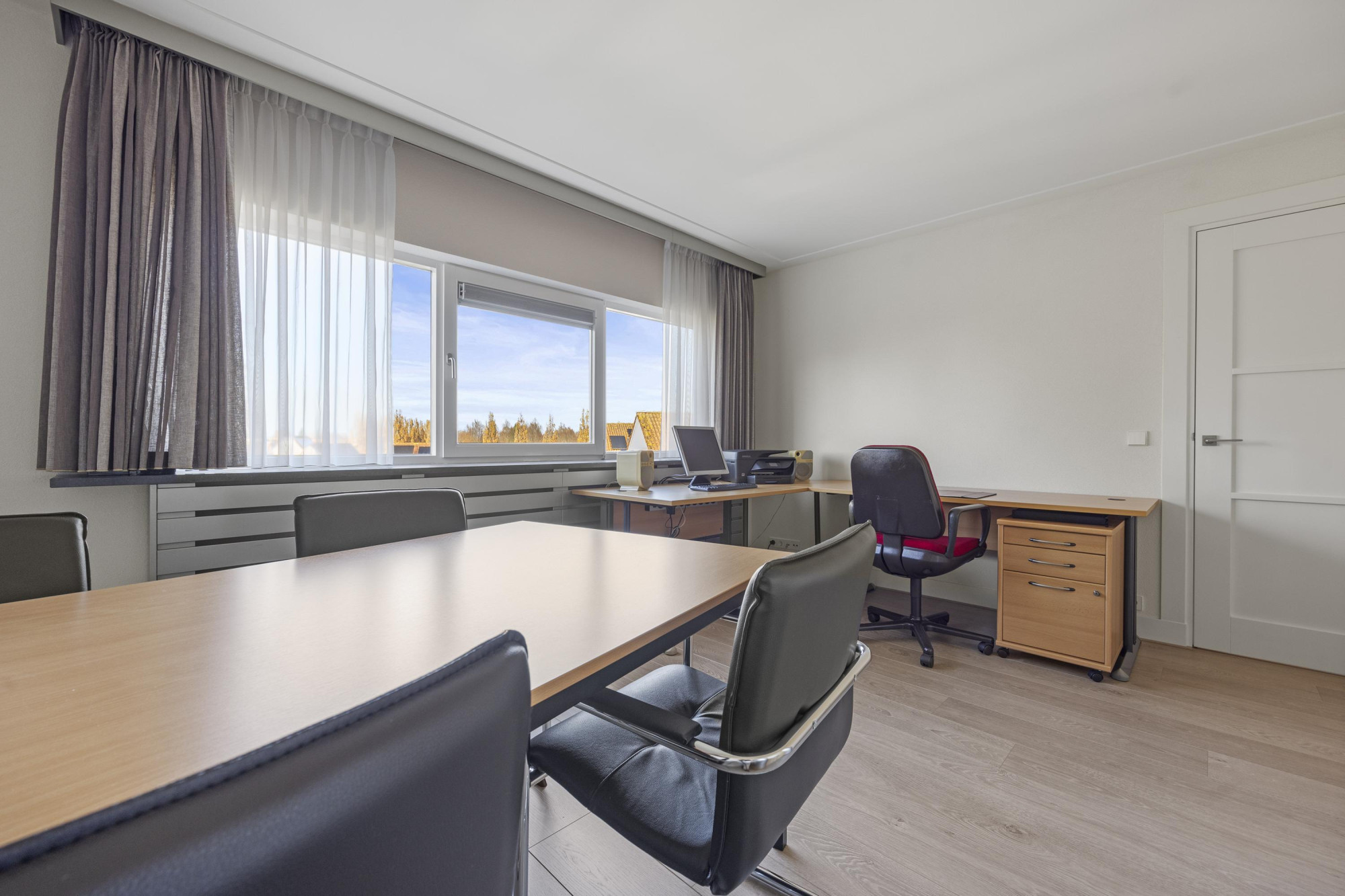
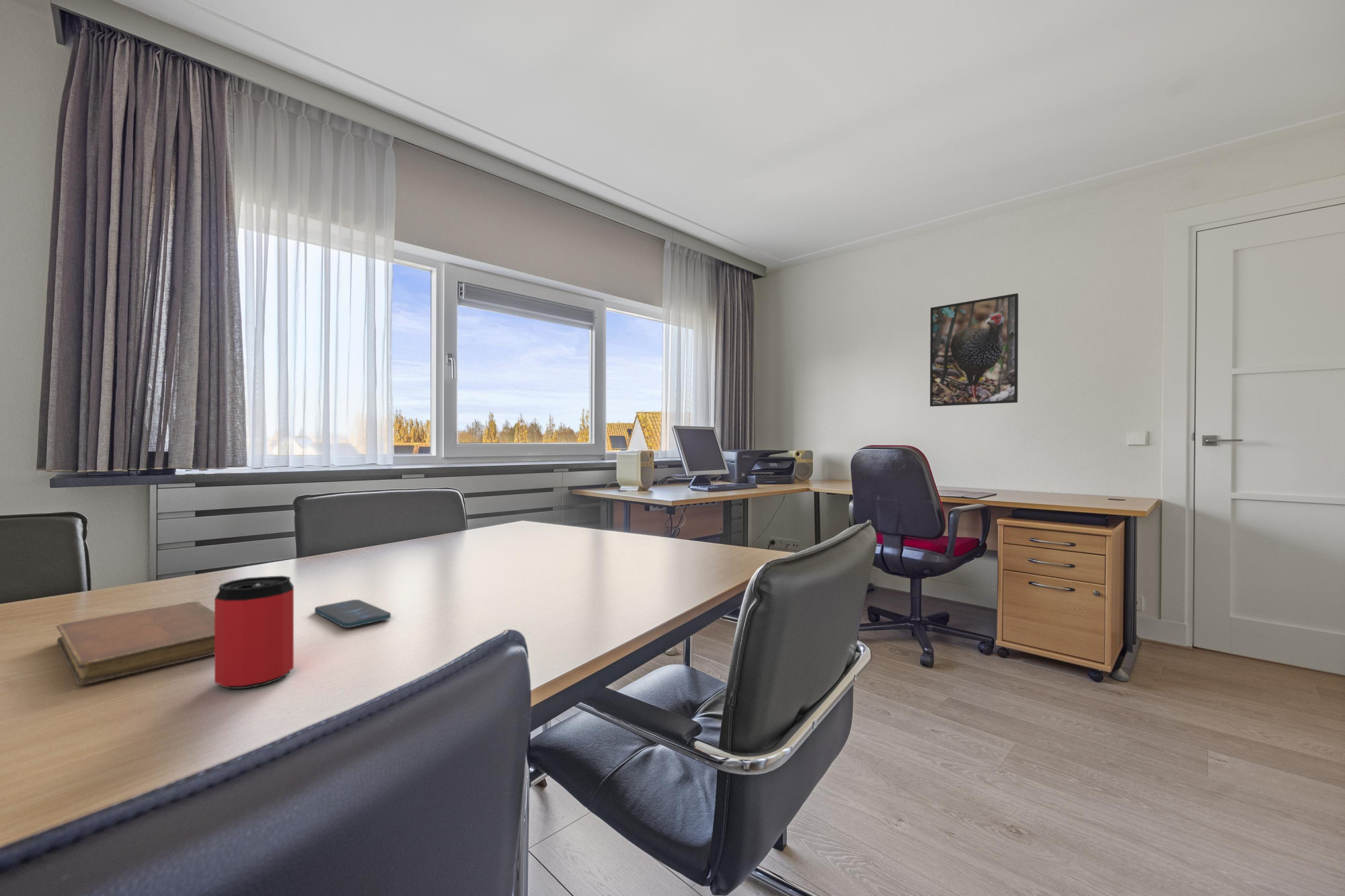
+ can [214,575,295,690]
+ smartphone [314,599,391,628]
+ notebook [56,601,215,686]
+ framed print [929,292,1019,407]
